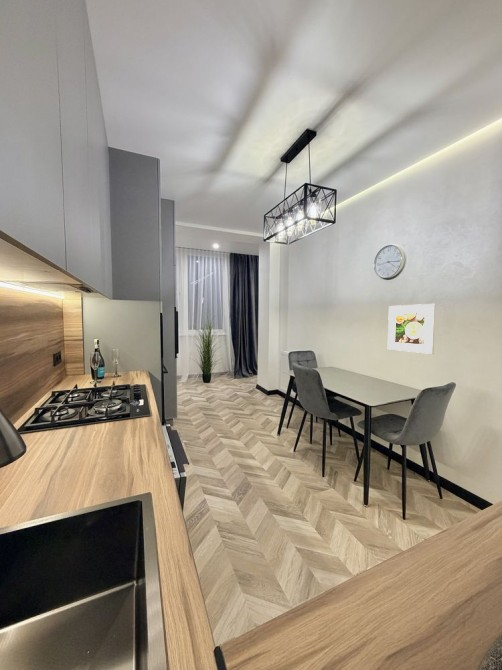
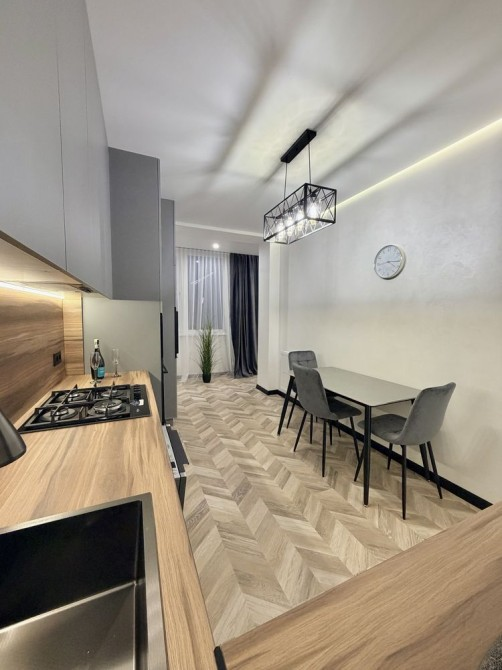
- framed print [387,303,436,355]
